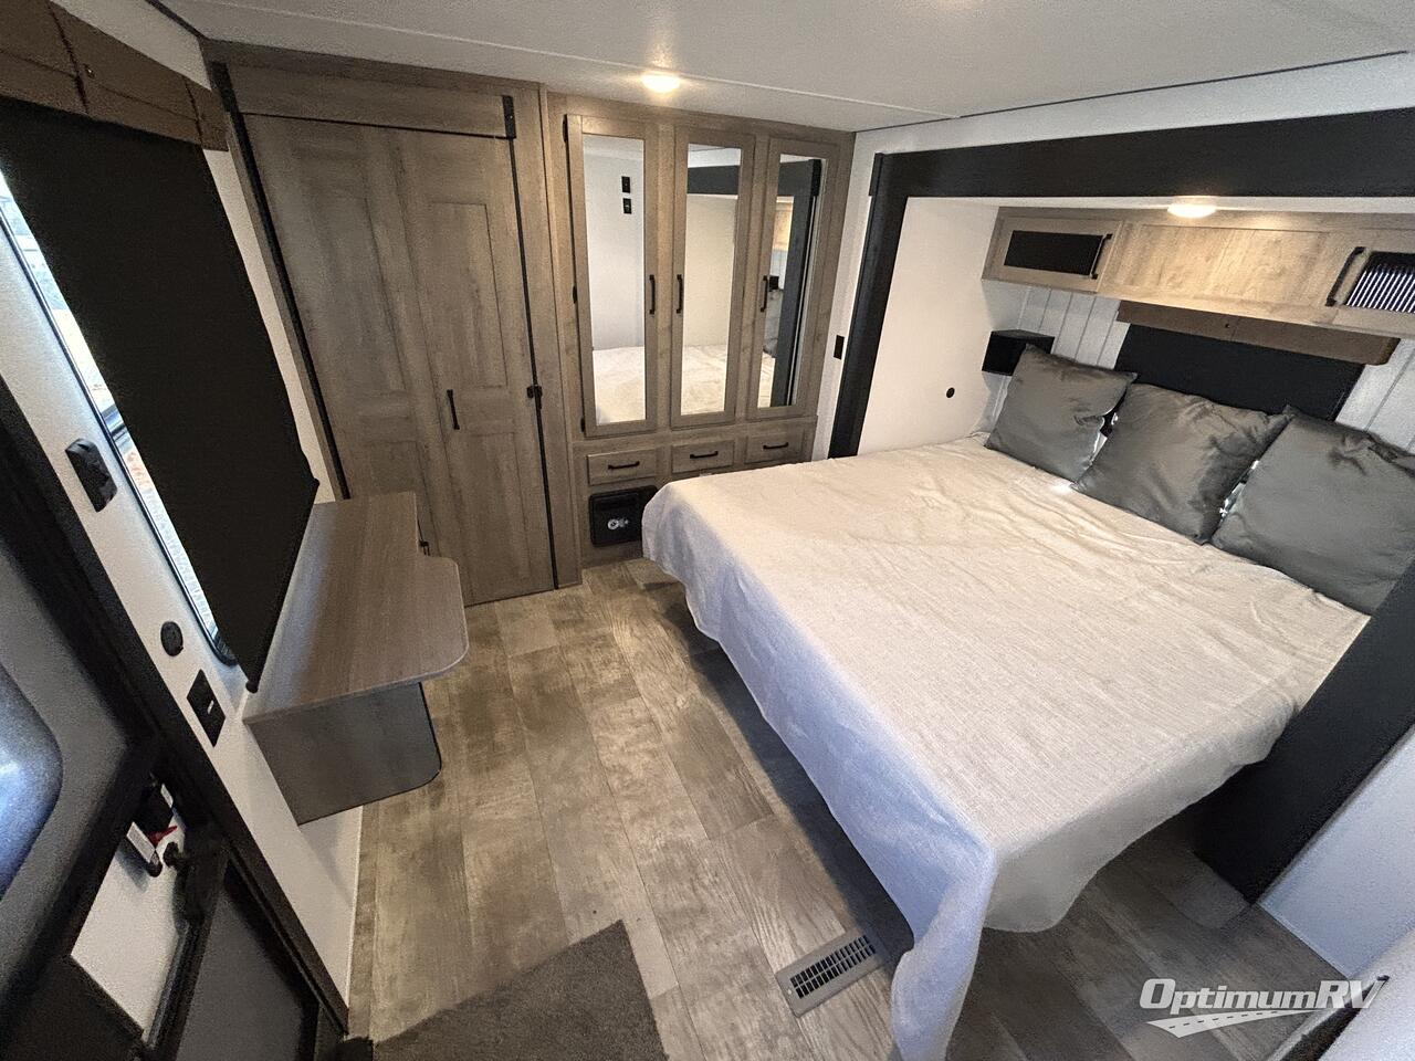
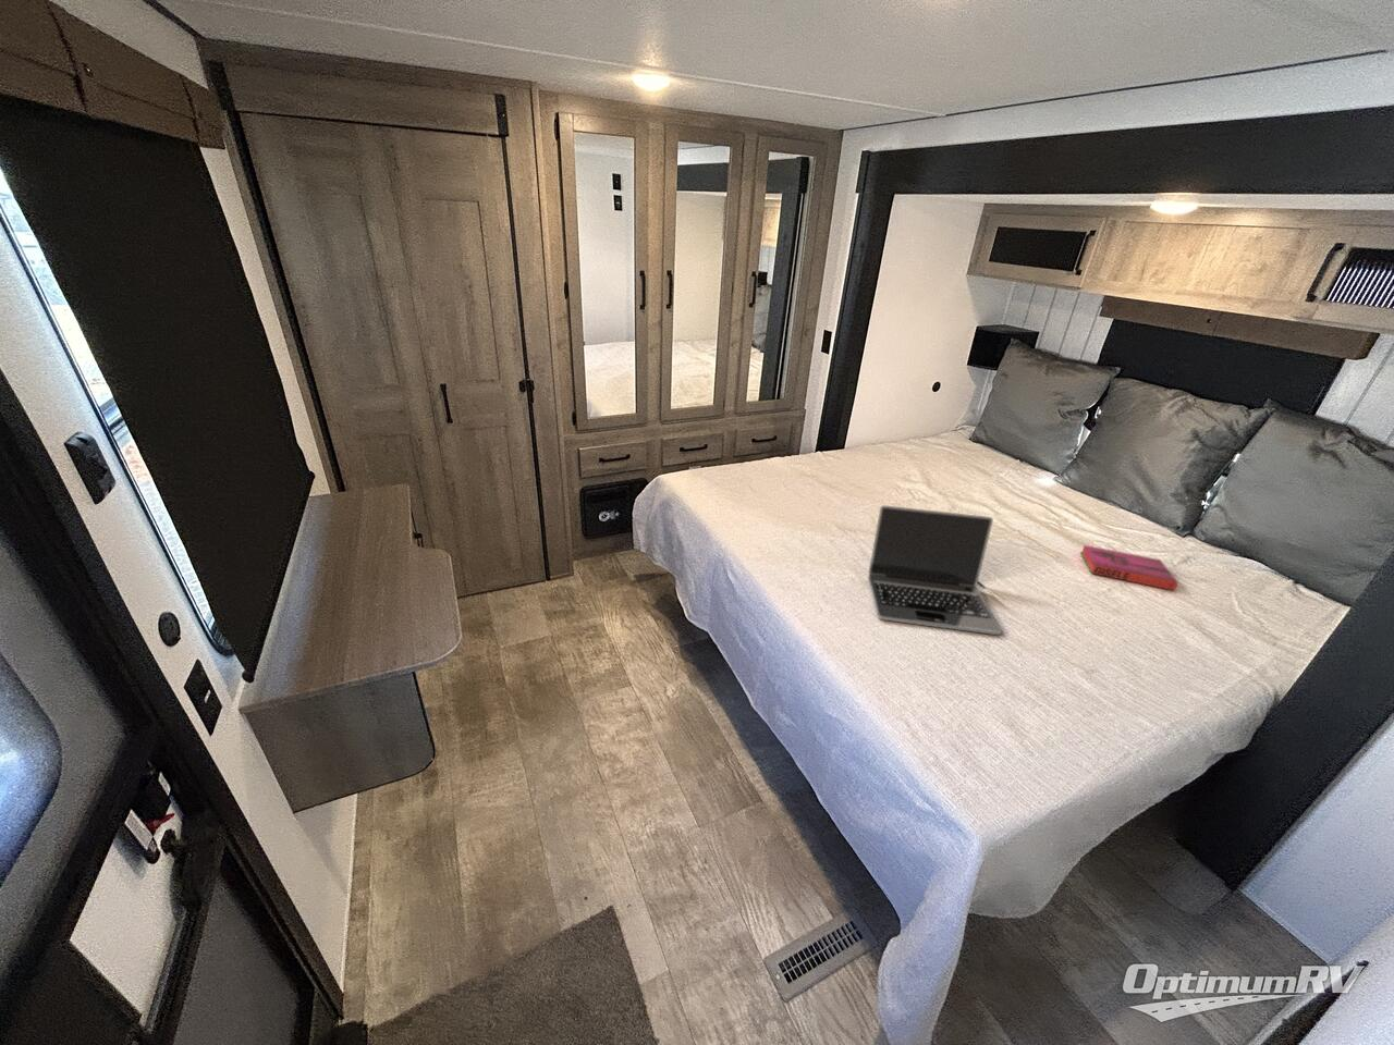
+ hardback book [1079,544,1180,591]
+ laptop [867,505,1003,636]
